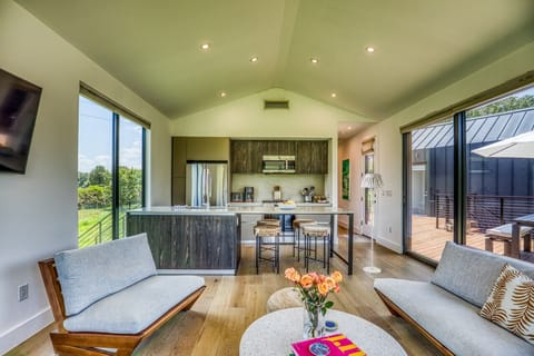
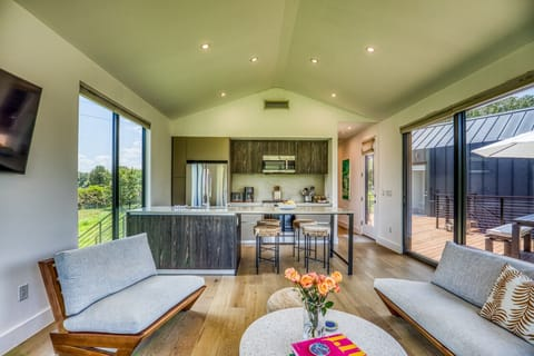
- floor lamp [359,172,385,275]
